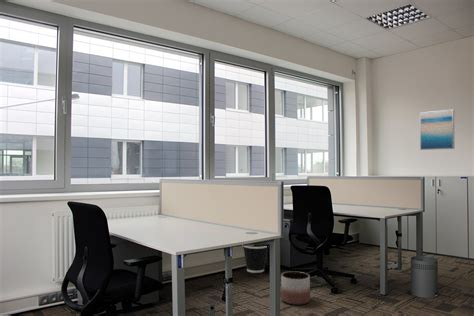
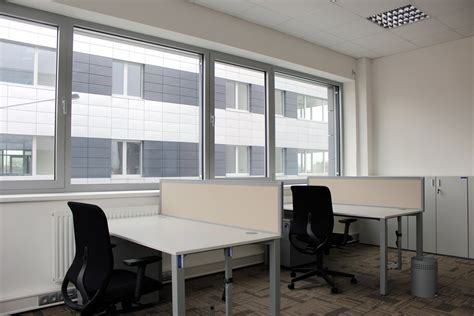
- wall art [419,108,455,151]
- planter [280,270,311,306]
- wastebasket [242,245,268,274]
